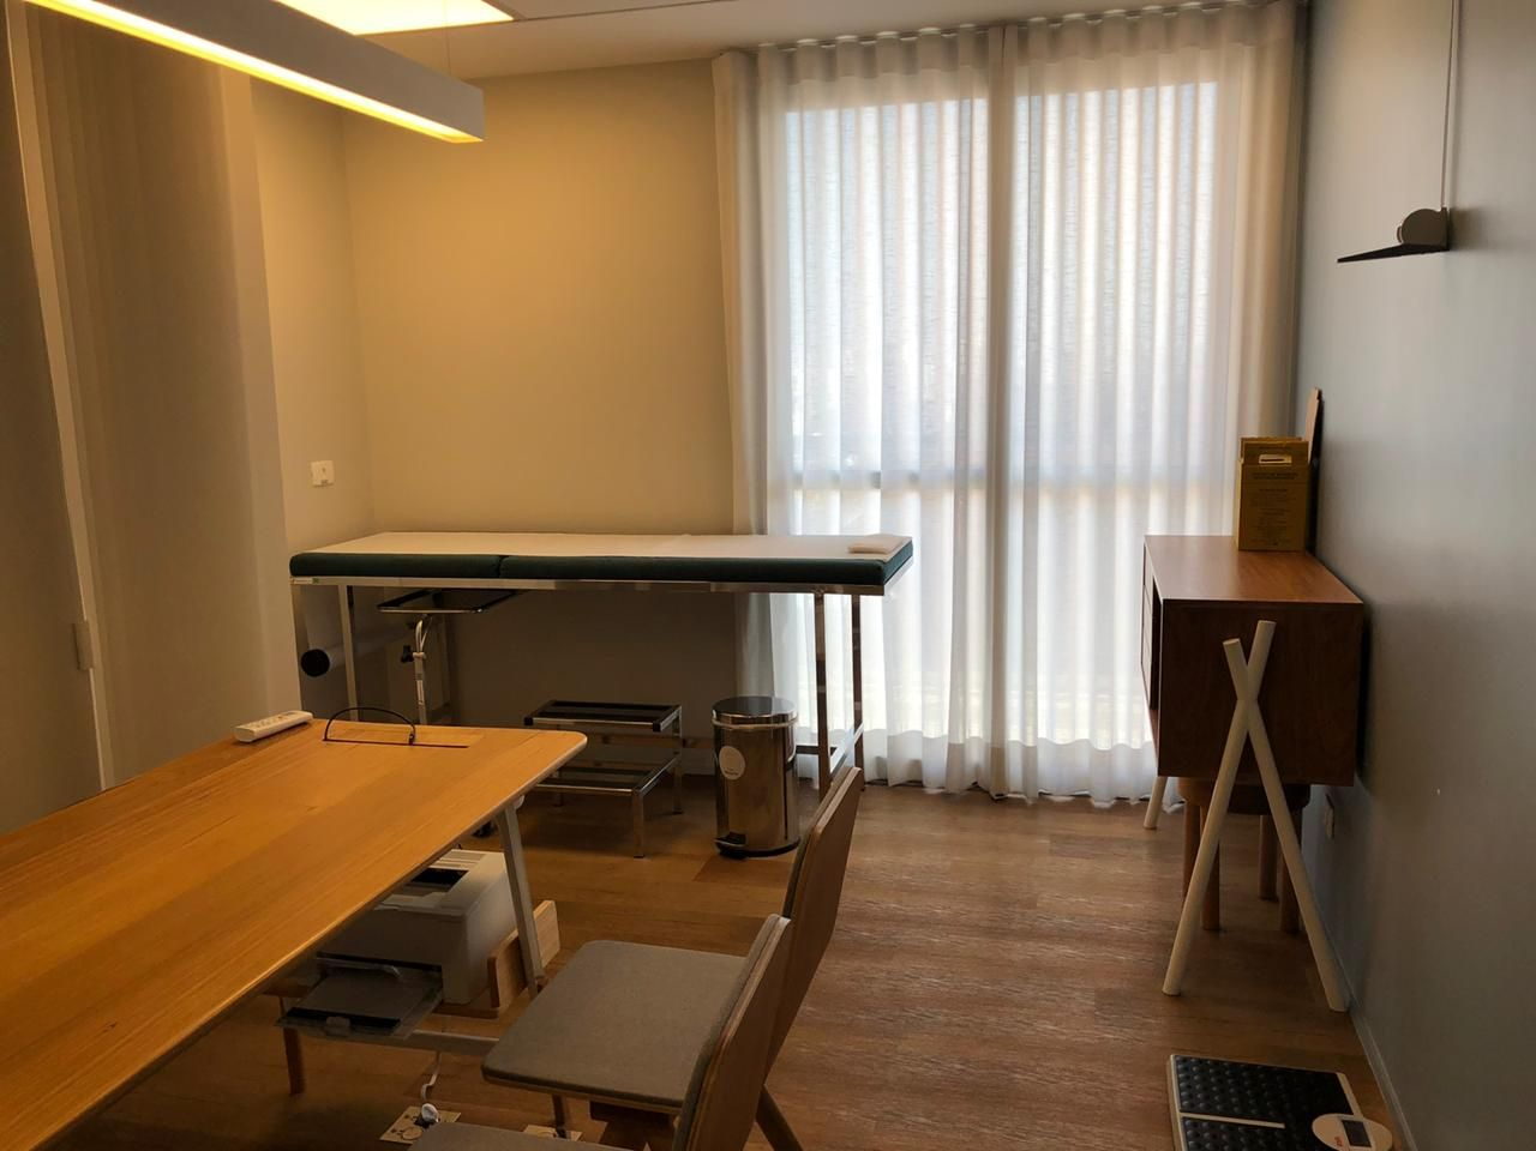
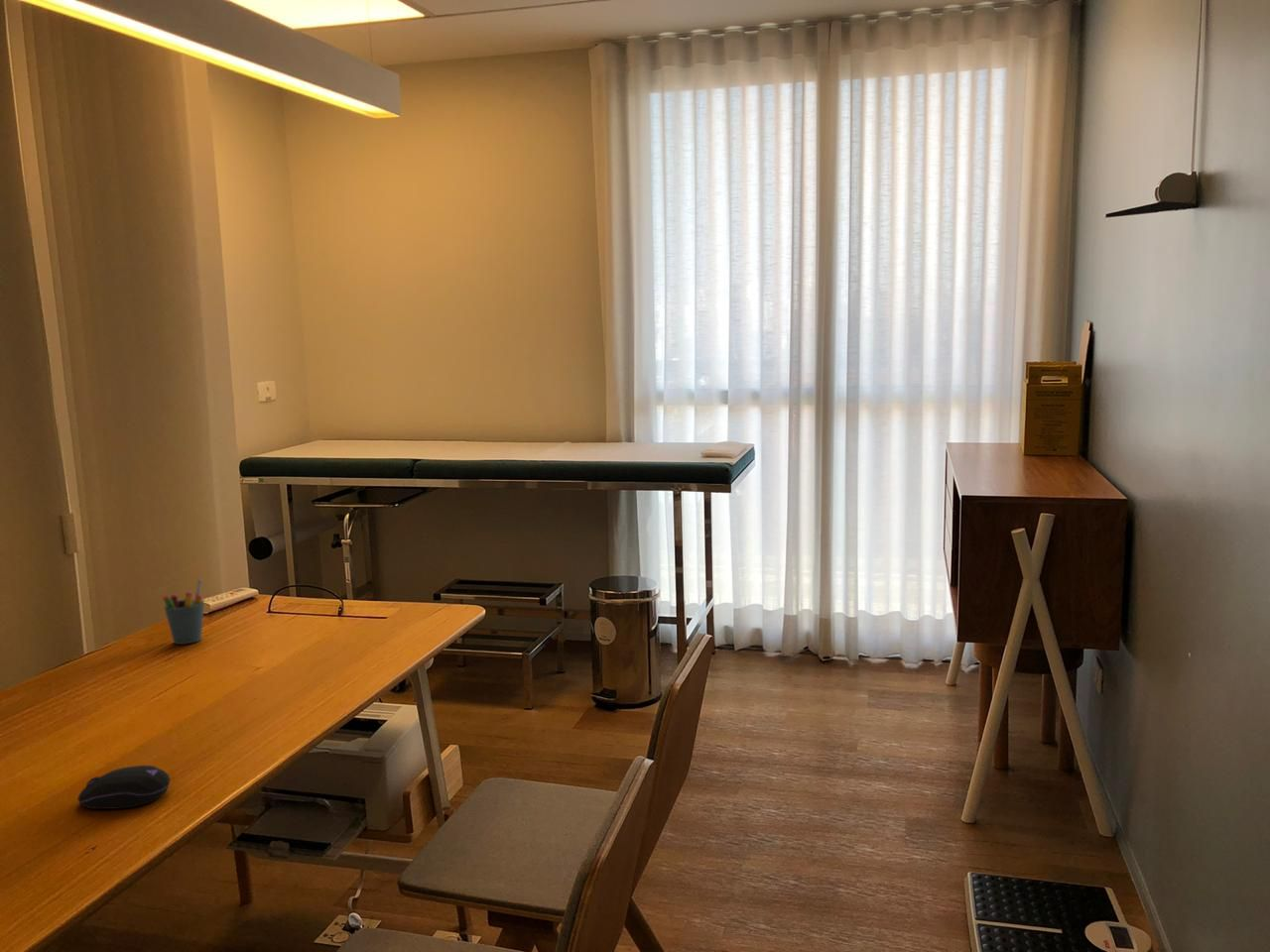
+ pen holder [162,578,205,646]
+ computer mouse [76,765,172,810]
